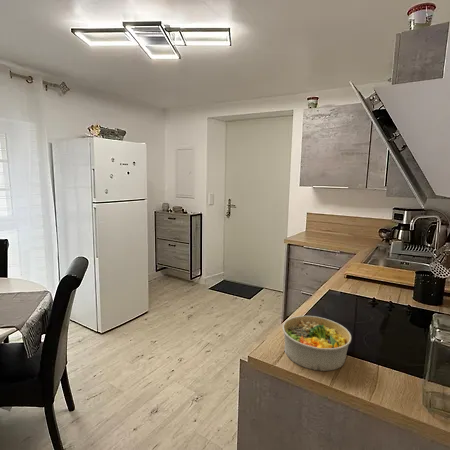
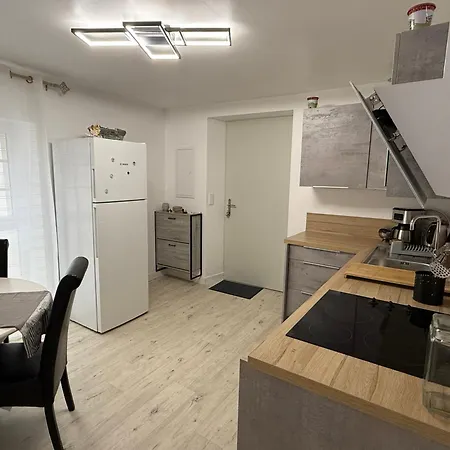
- bowl [282,315,352,372]
